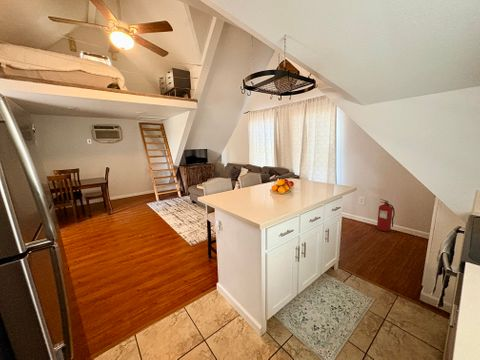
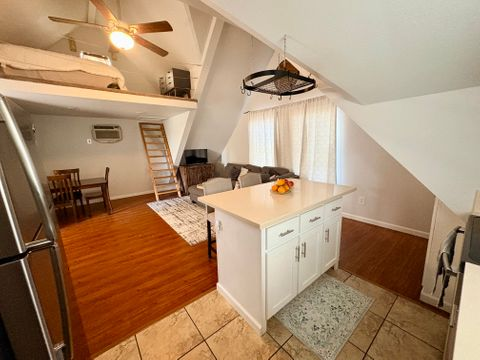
- fire extinguisher [376,198,396,232]
